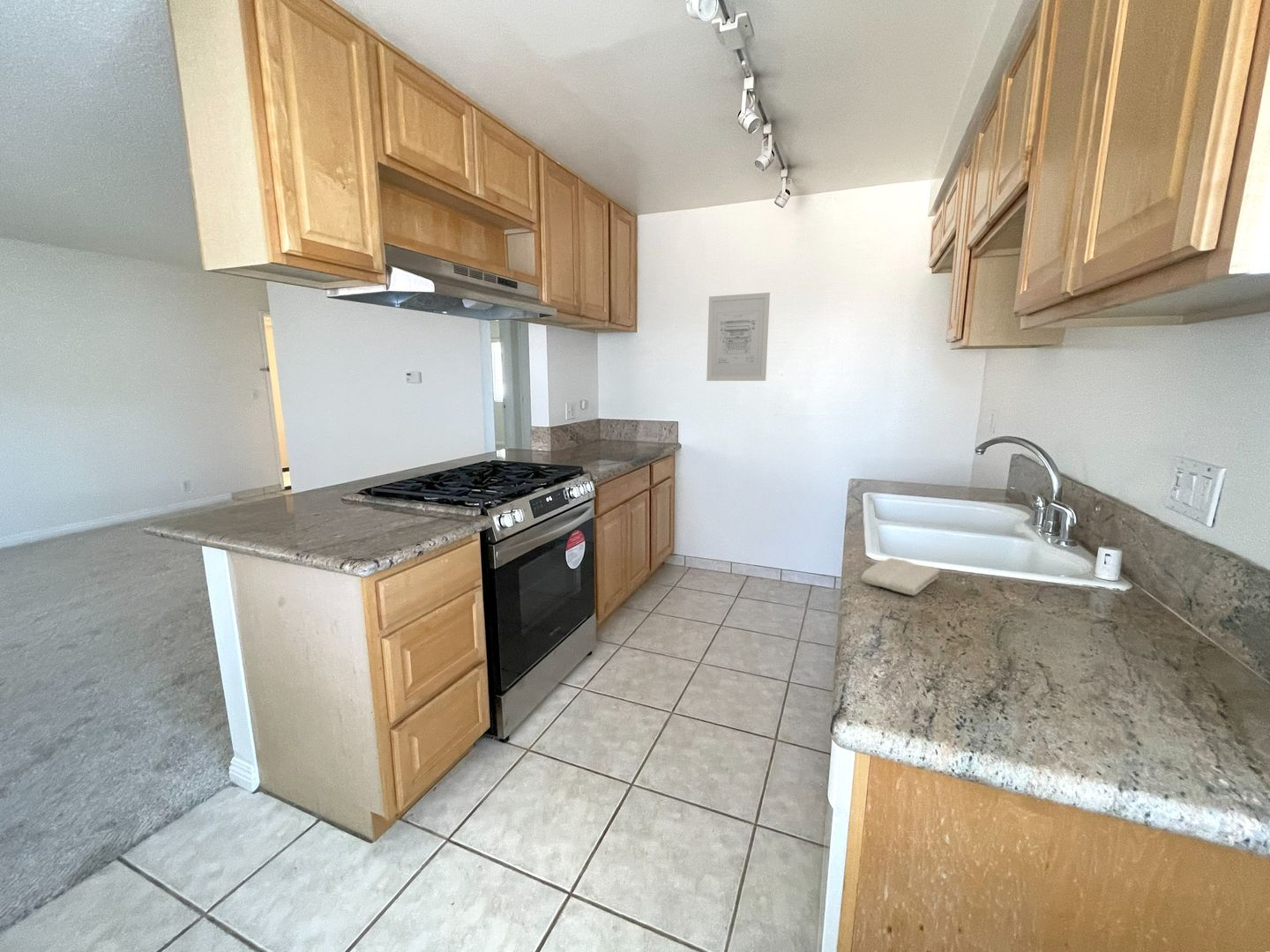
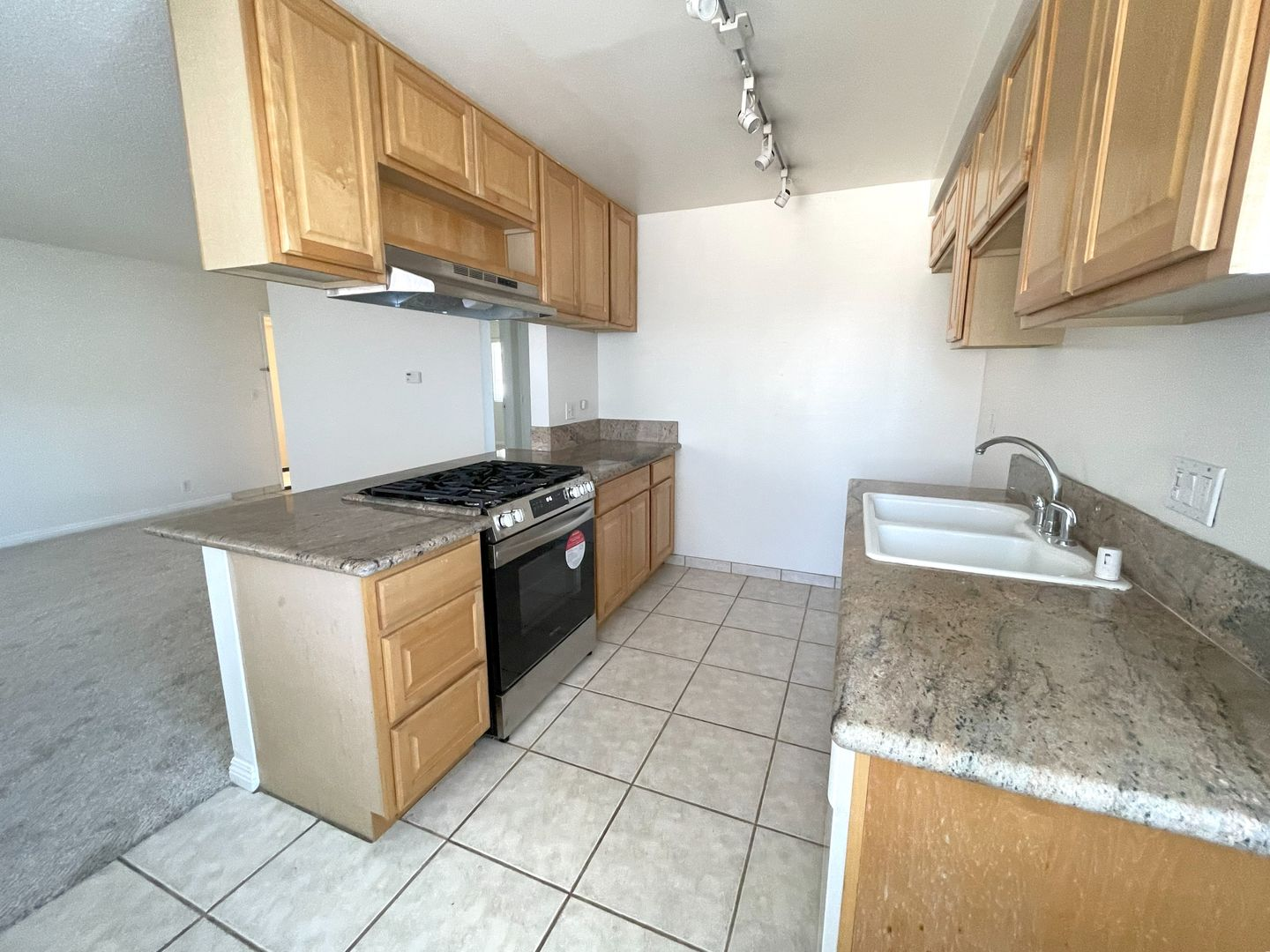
- washcloth [861,557,940,597]
- wall art [706,292,771,382]
